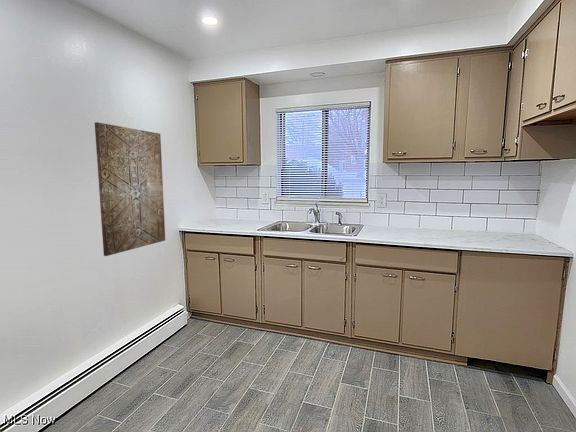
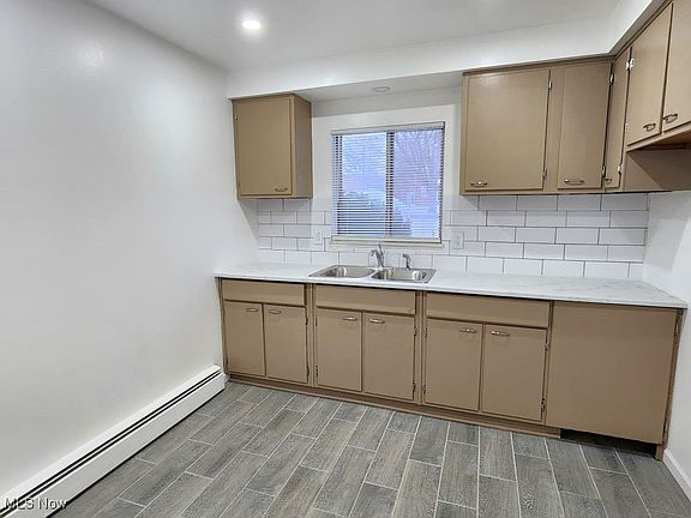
- wall art [94,121,166,257]
